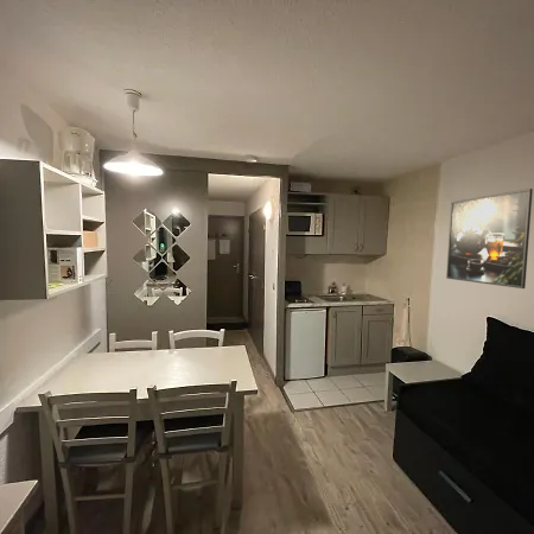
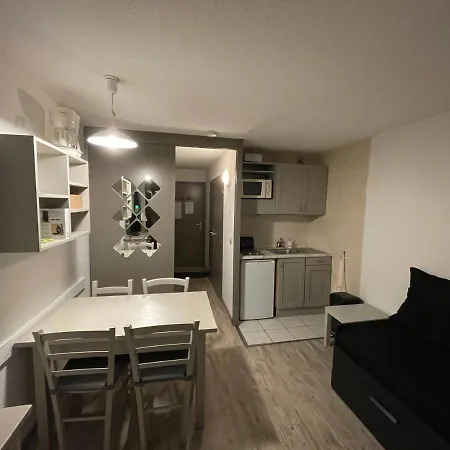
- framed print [445,187,534,290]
